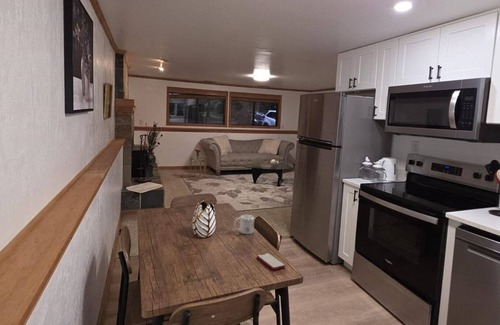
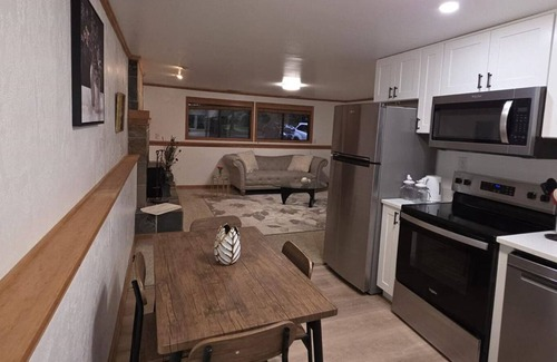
- smartphone [256,252,286,271]
- mug [233,214,255,235]
